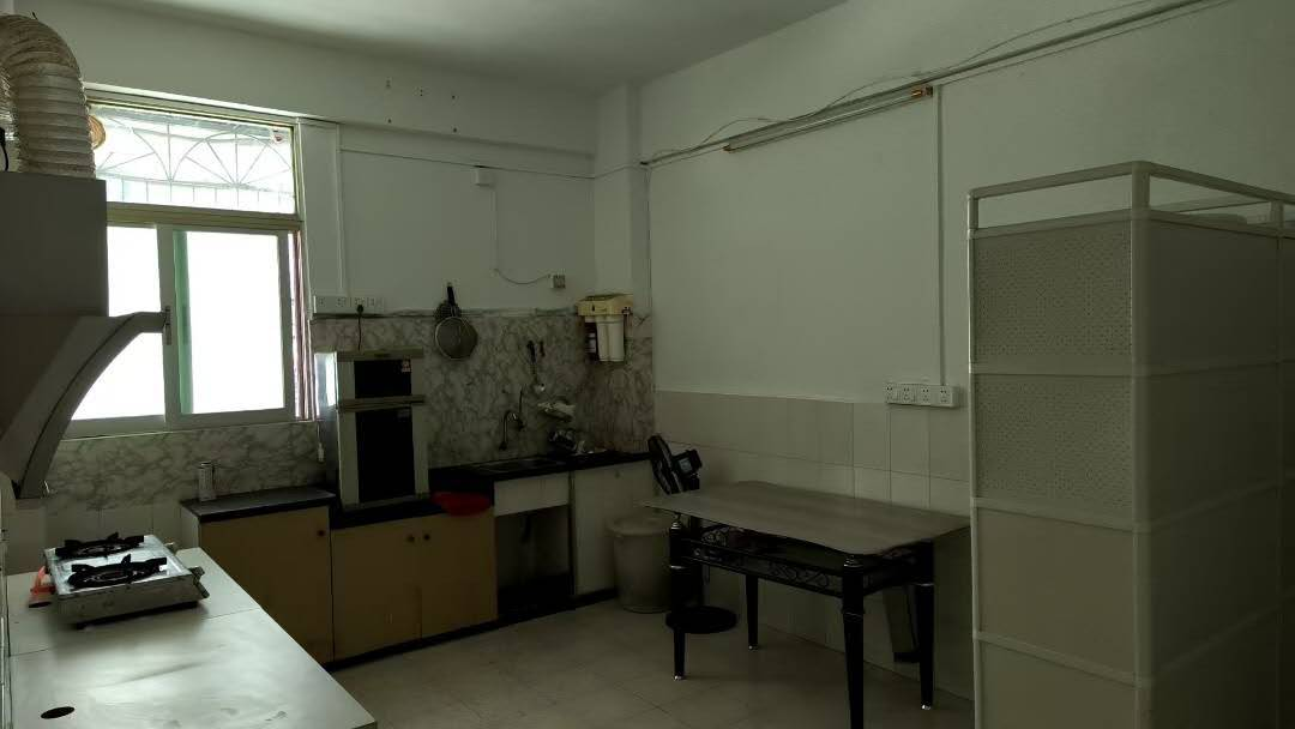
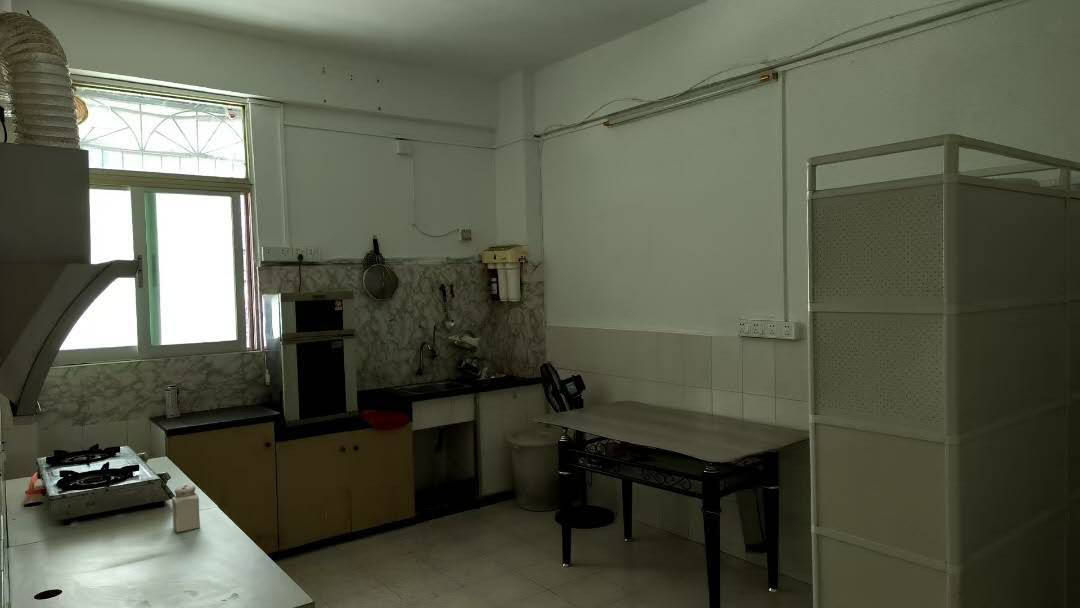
+ salt shaker [171,484,201,533]
